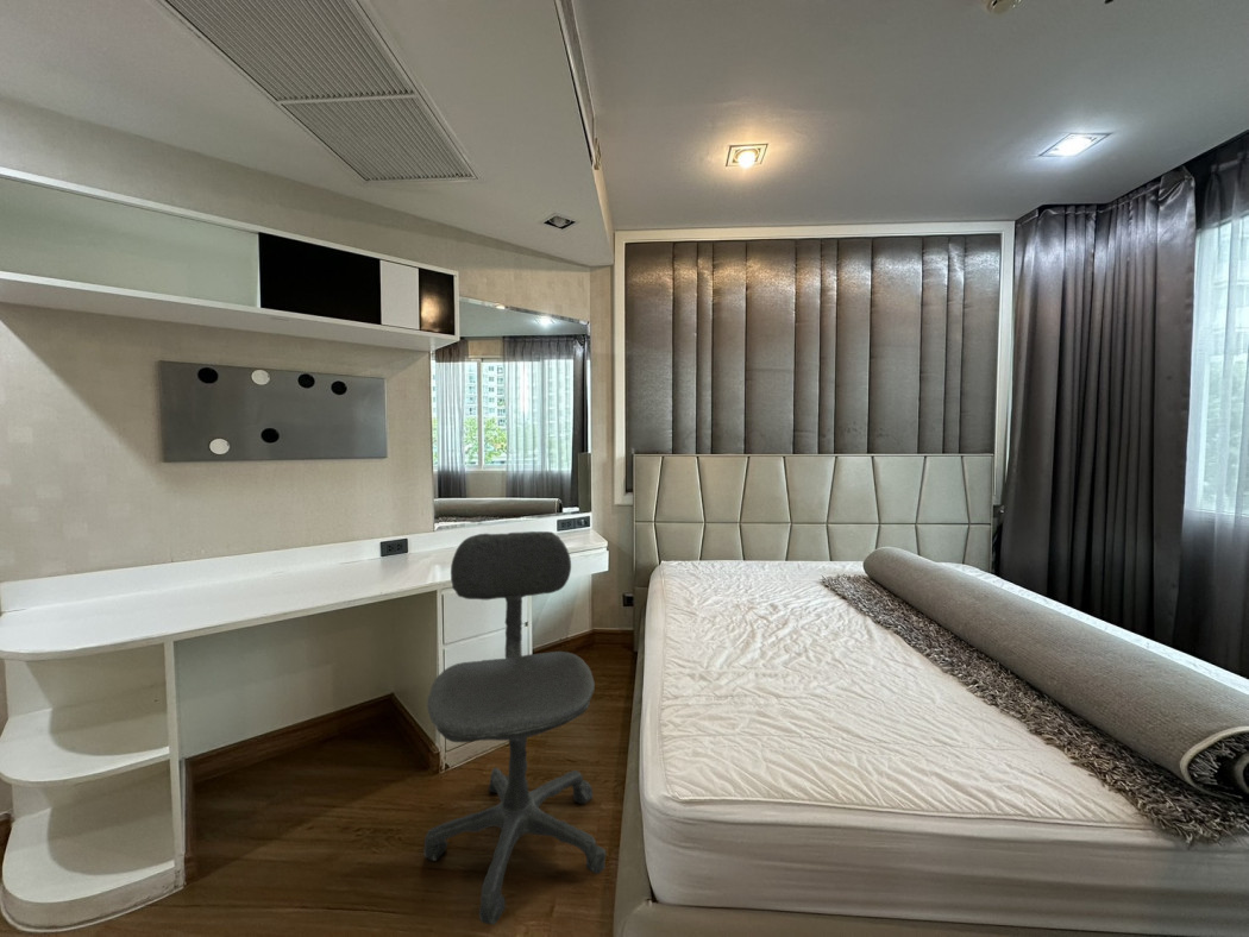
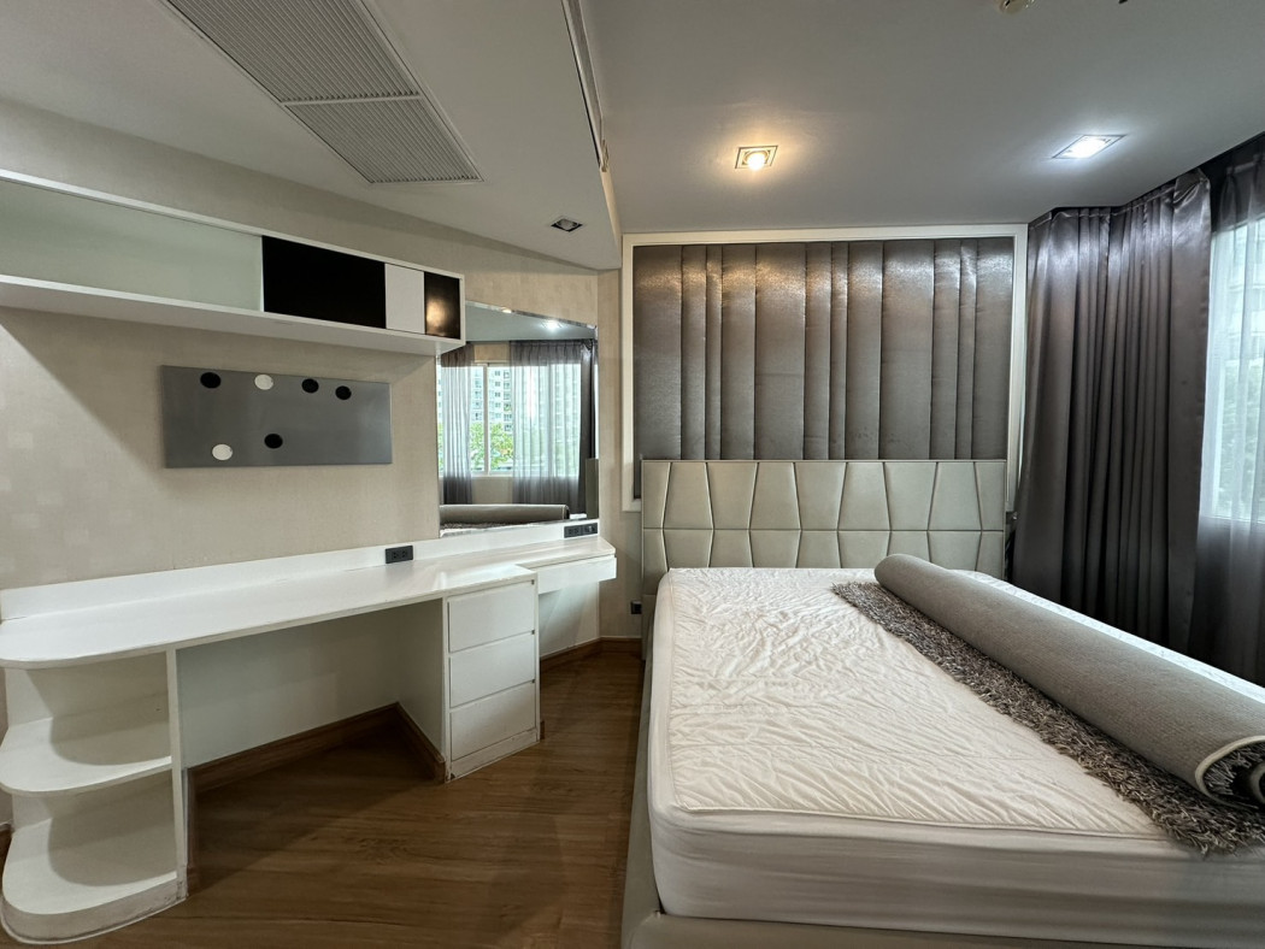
- office chair [422,530,607,926]
